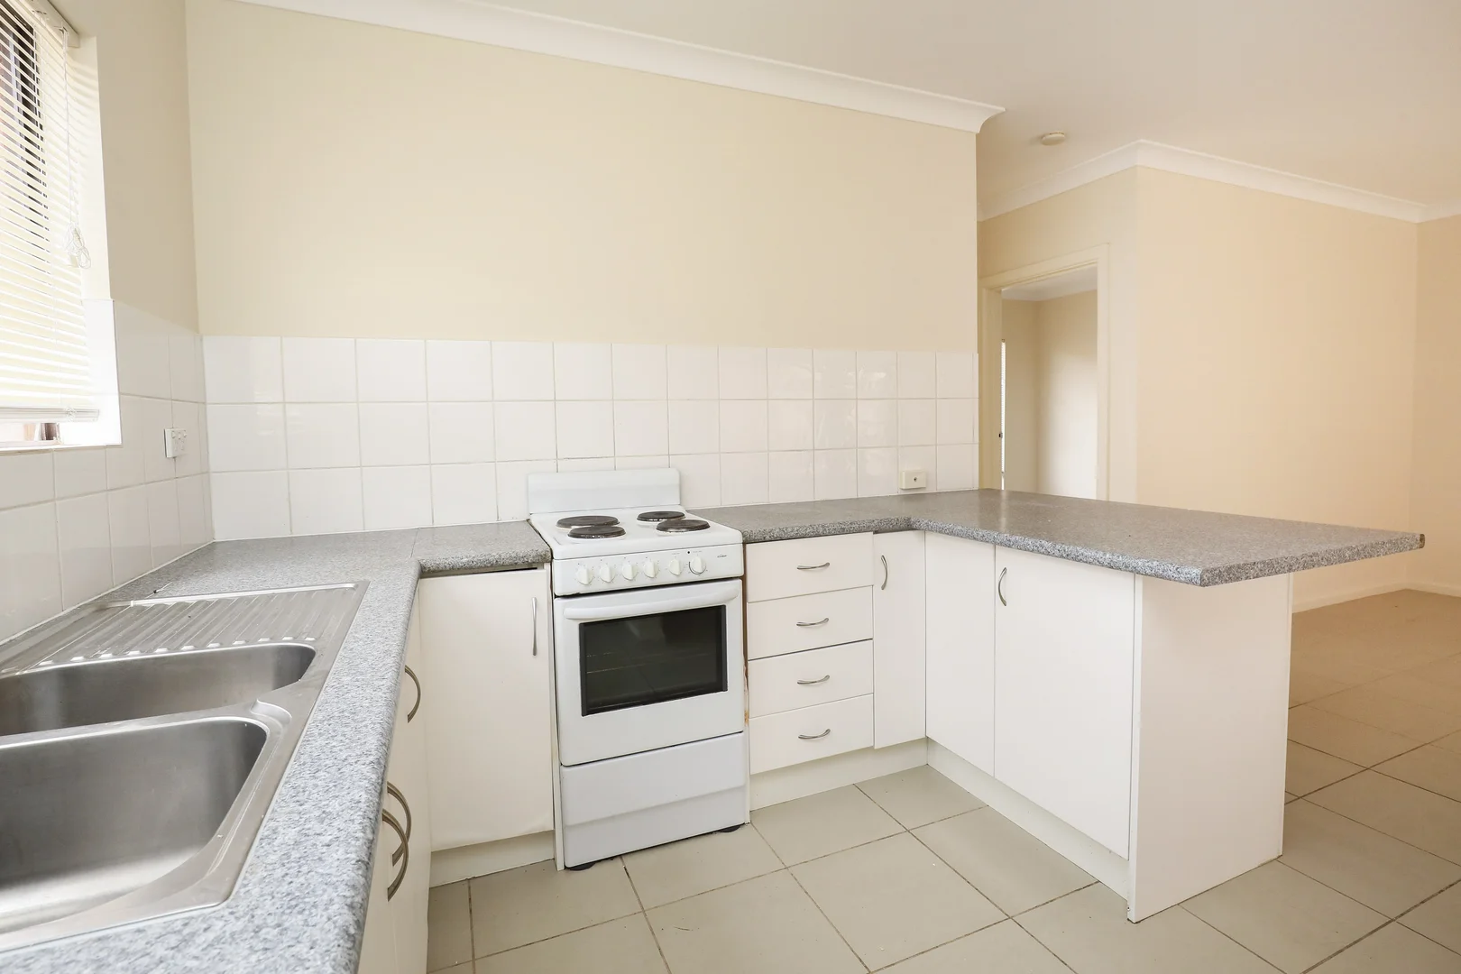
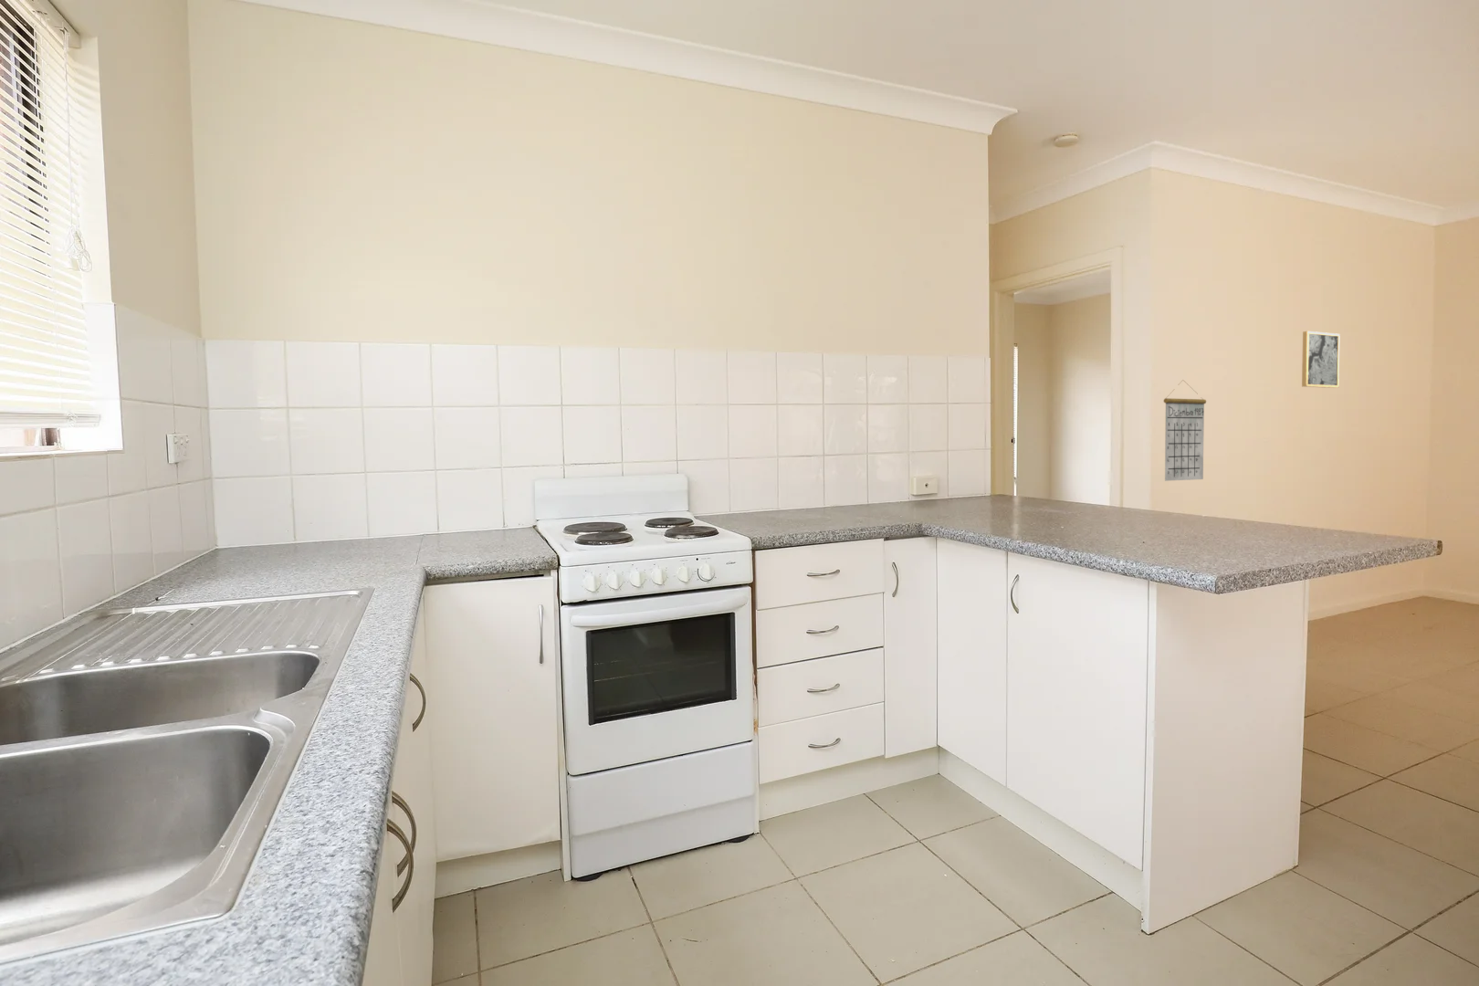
+ wall art [1301,330,1341,388]
+ calendar [1163,379,1207,482]
